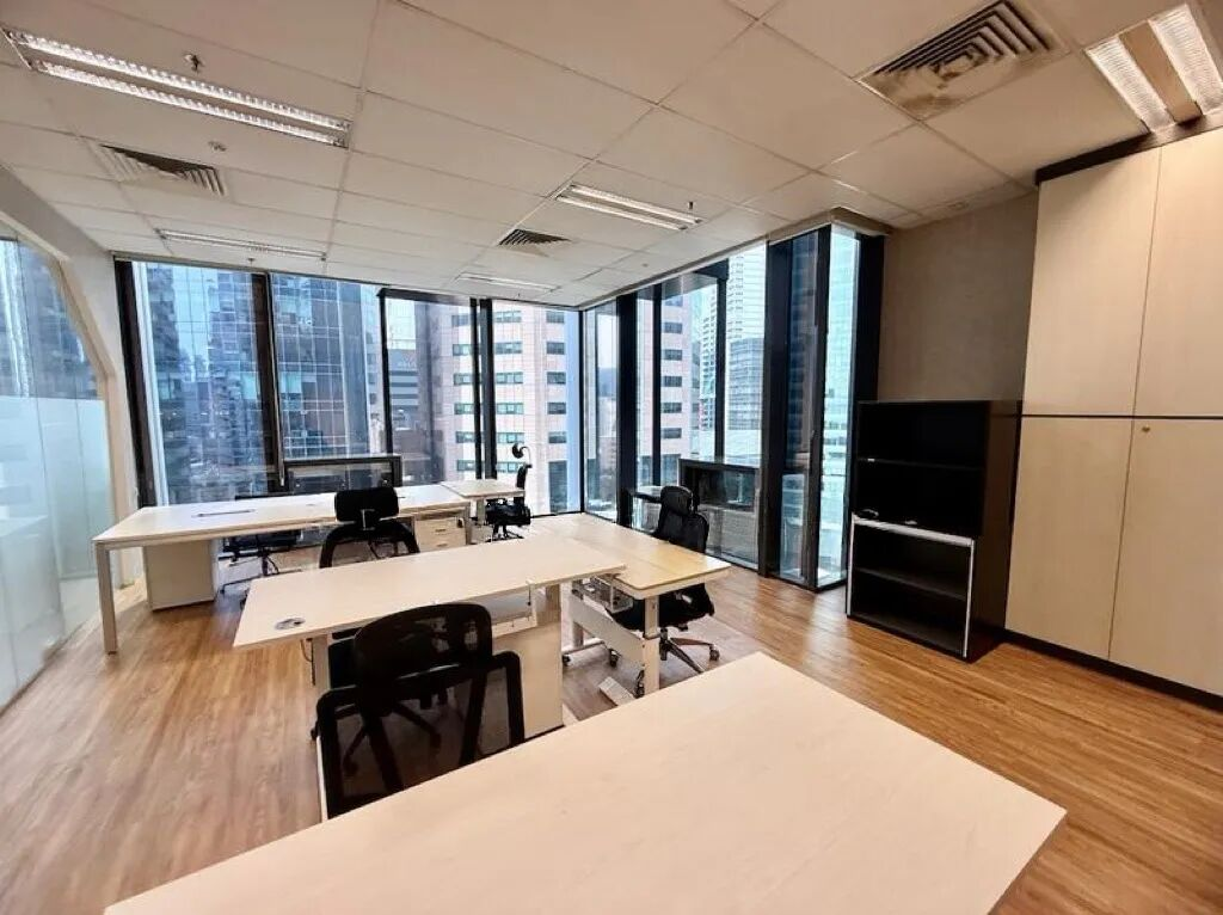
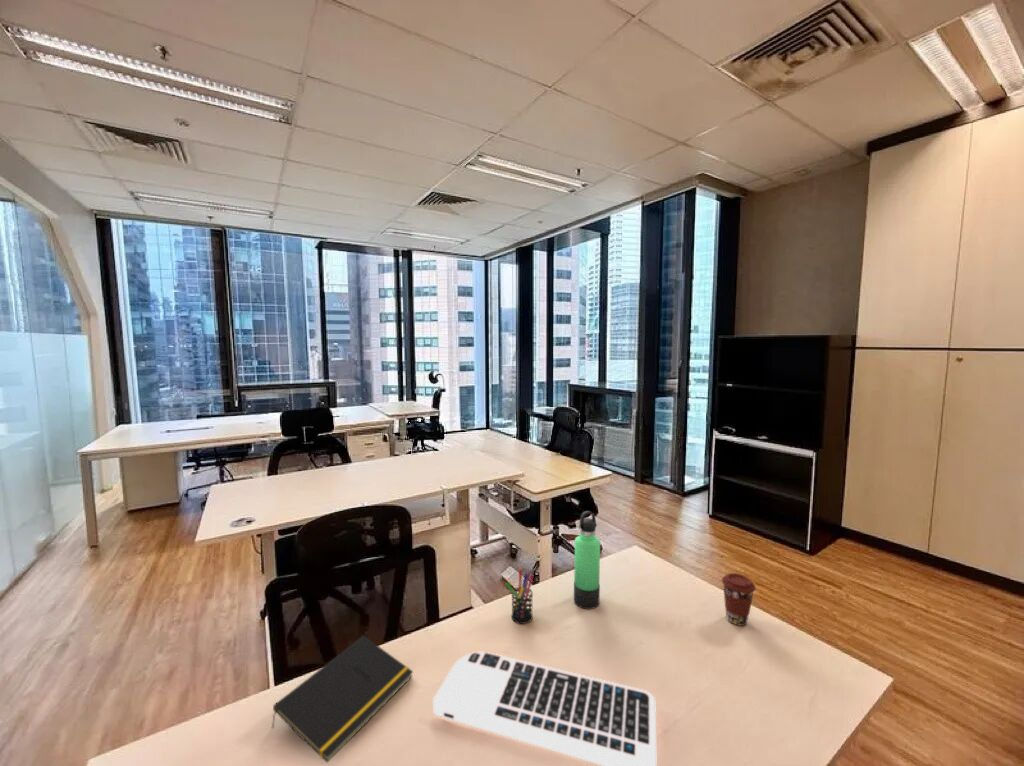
+ pen holder [505,568,534,625]
+ coffee cup [721,572,757,627]
+ keyboard [432,651,657,766]
+ thermos bottle [573,510,601,610]
+ notepad [271,635,414,763]
